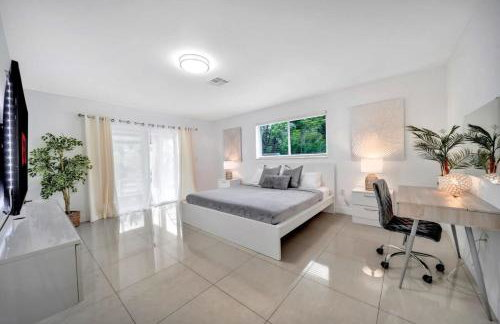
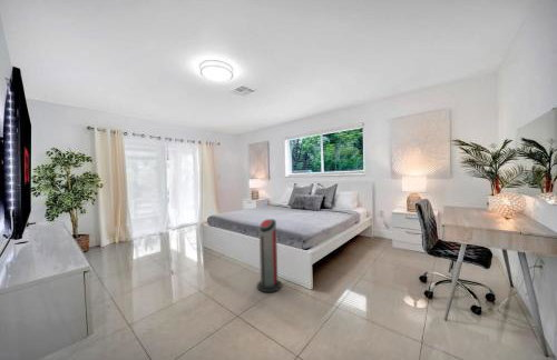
+ air purifier [256,218,283,293]
